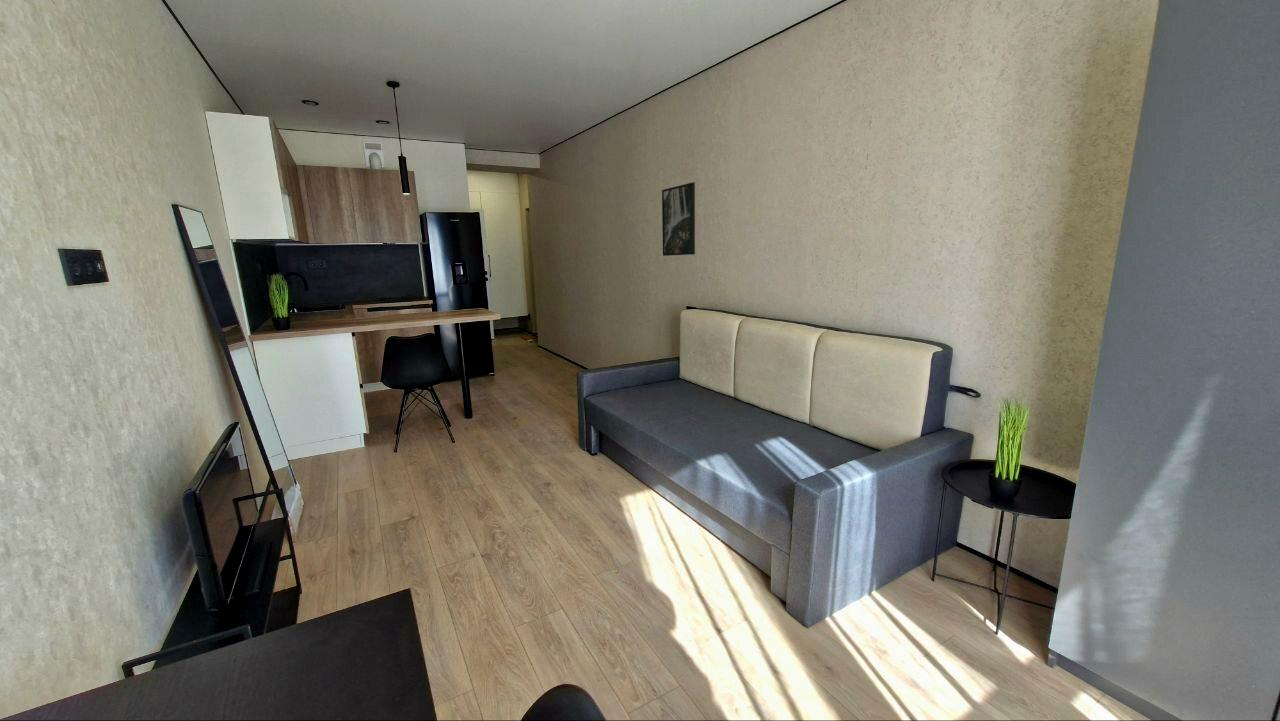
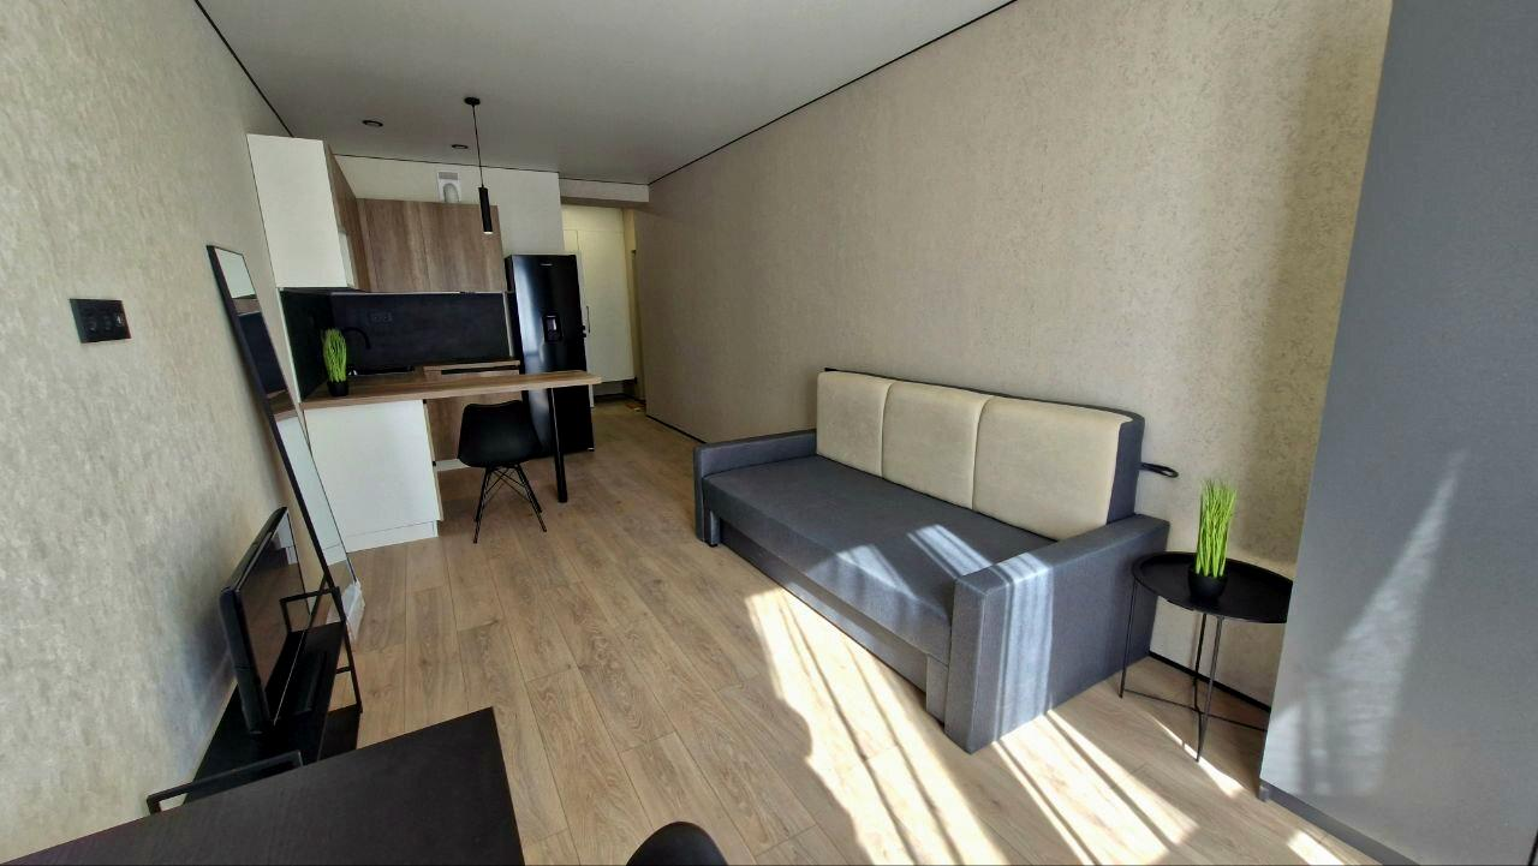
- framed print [661,181,696,257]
